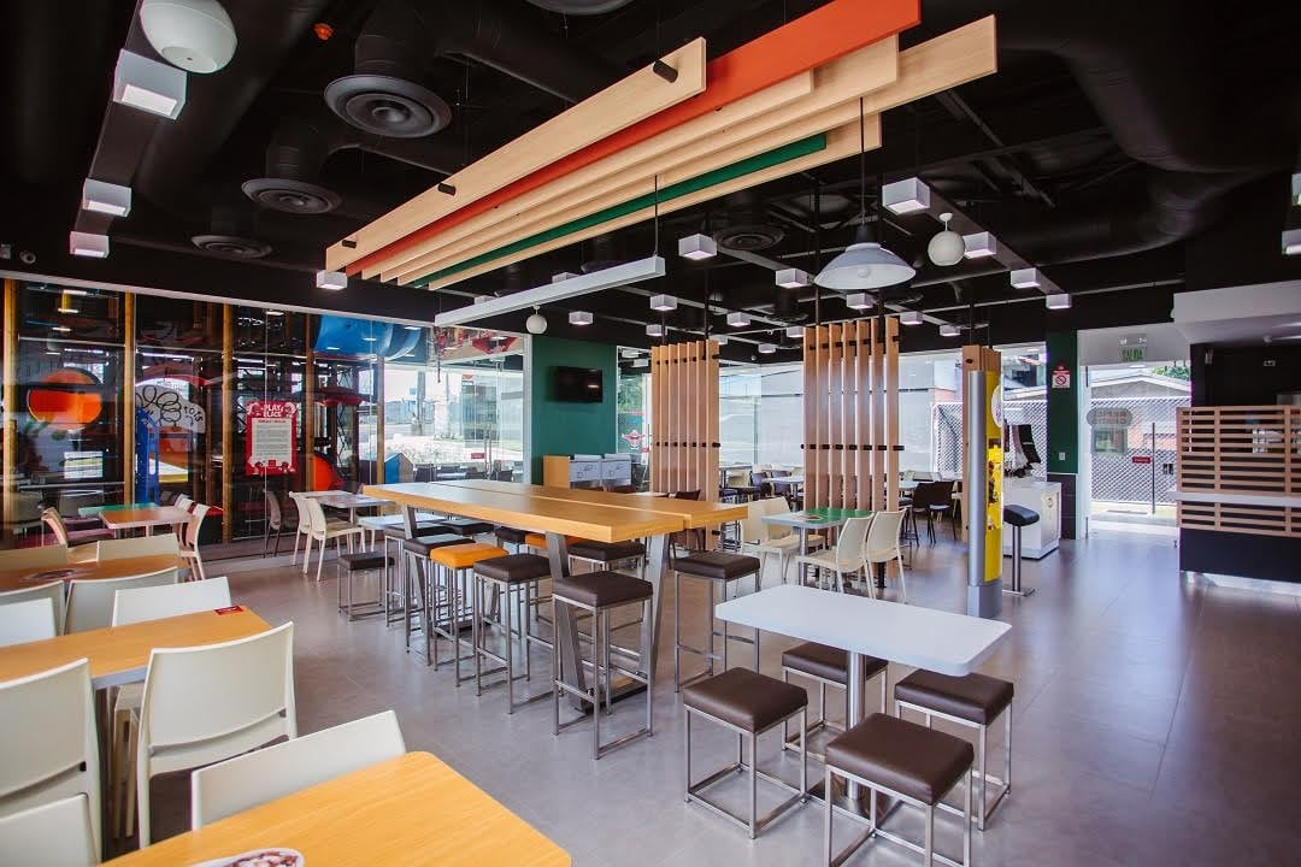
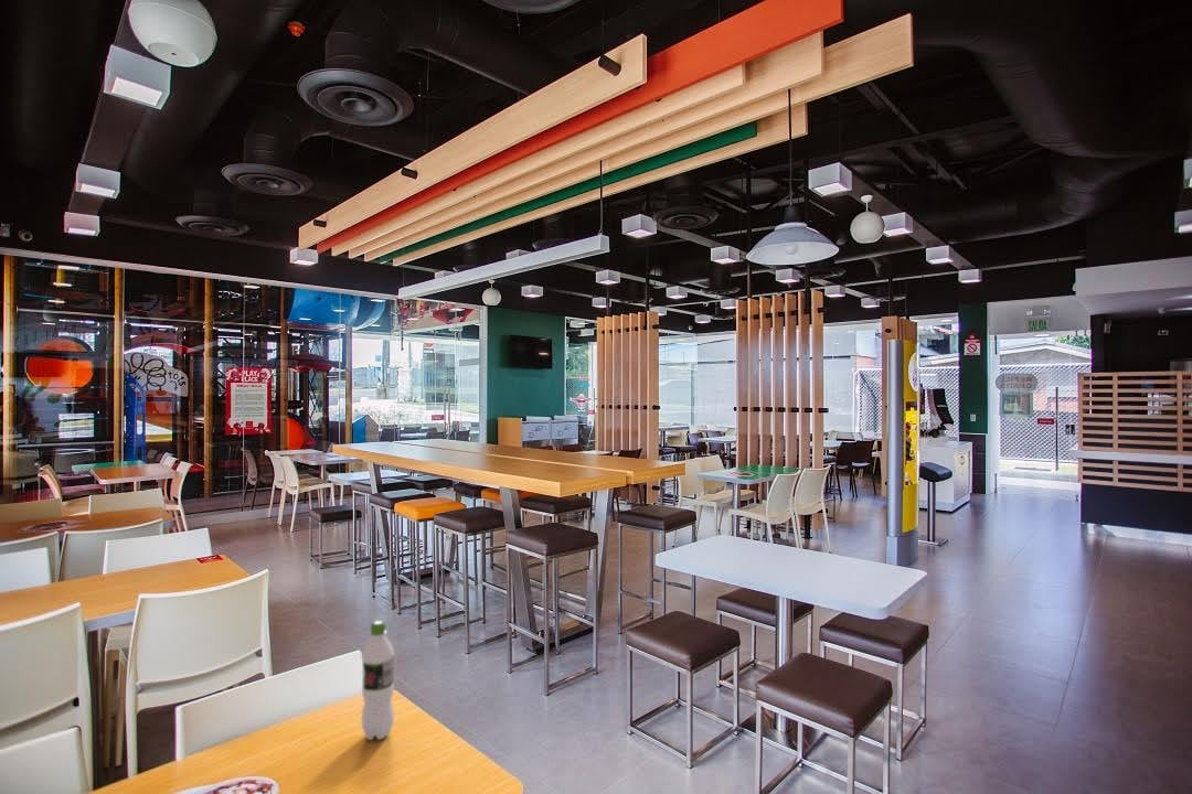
+ pop [361,620,395,741]
